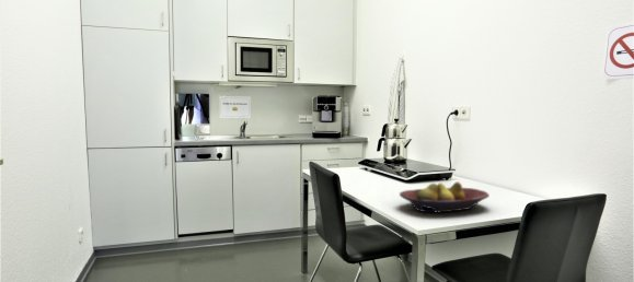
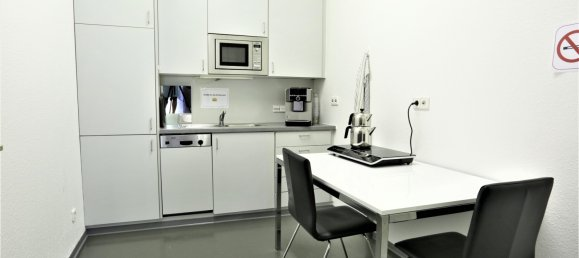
- fruit bowl [399,180,491,213]
